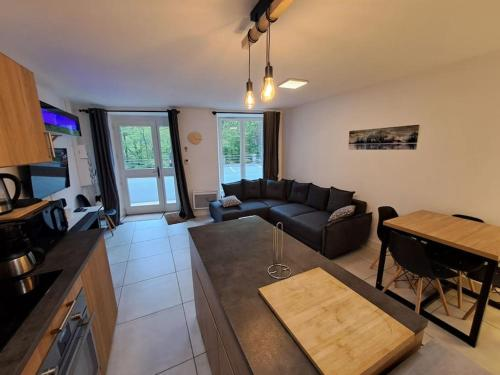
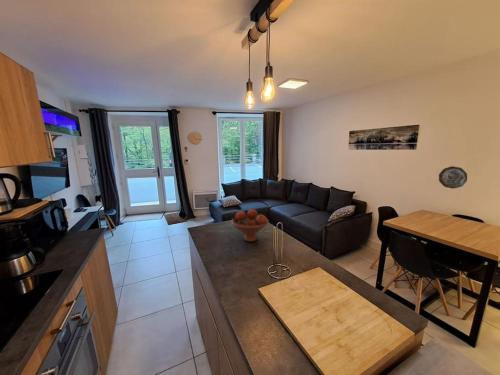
+ fruit bowl [230,208,270,243]
+ decorative plate [438,165,468,190]
